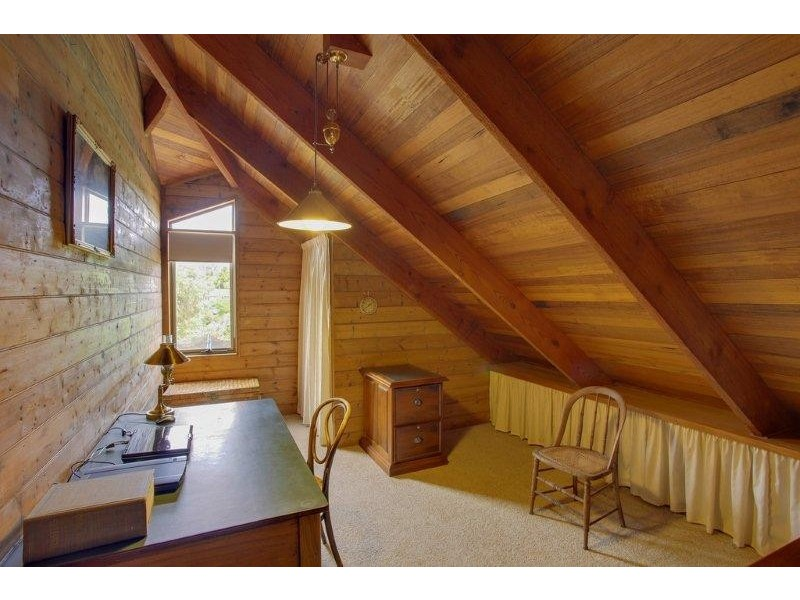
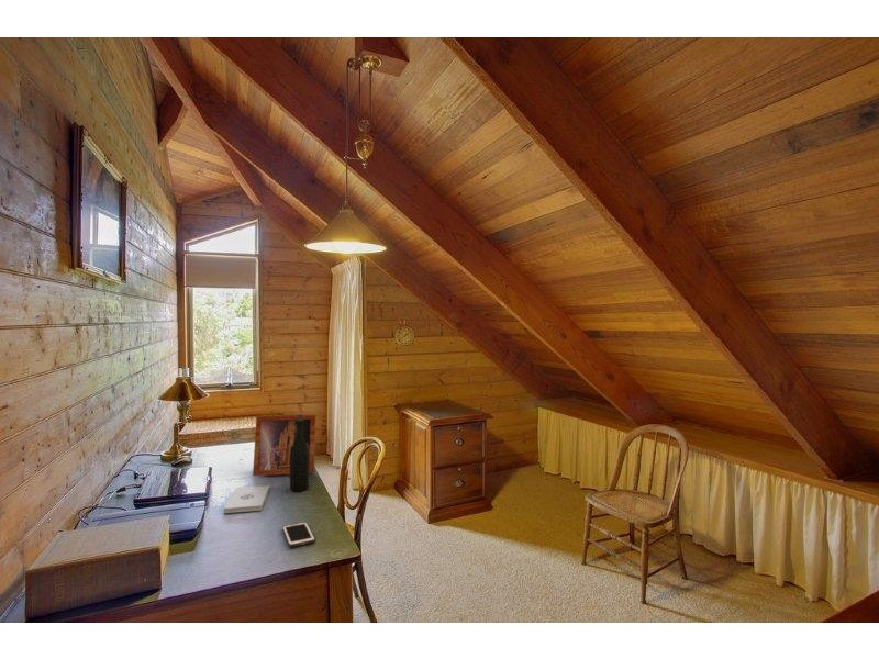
+ cell phone [281,521,316,548]
+ bottle [289,413,310,492]
+ notepad [222,484,270,514]
+ picture frame [252,414,316,477]
